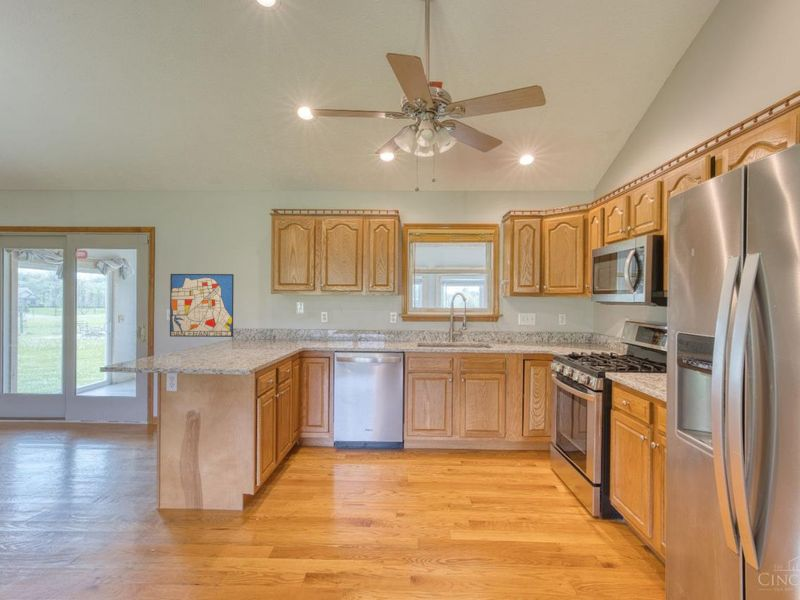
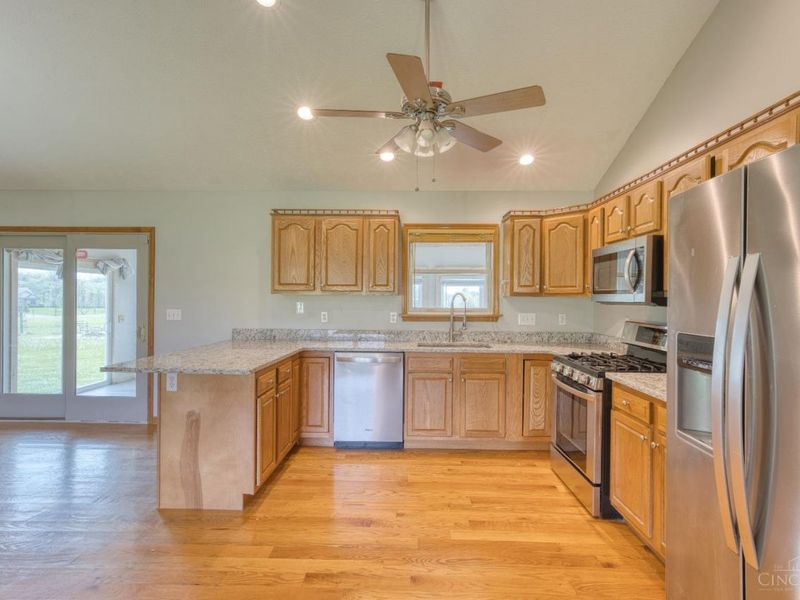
- wall art [169,273,235,338]
